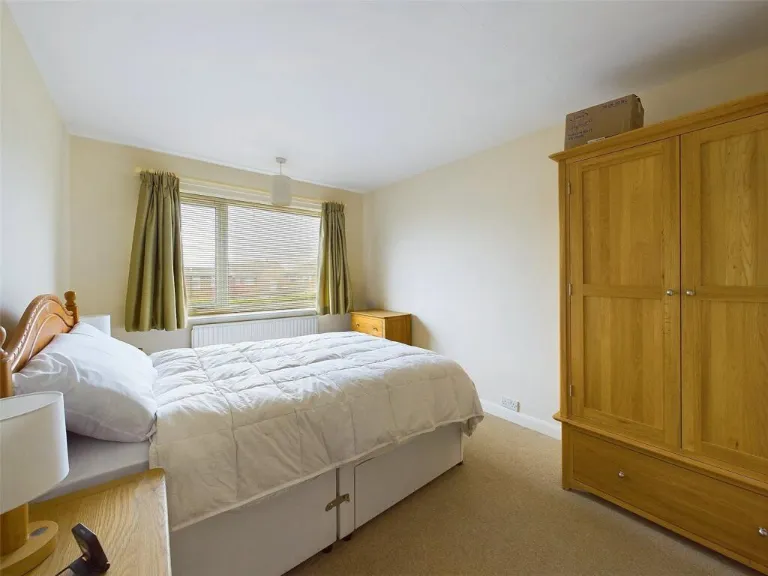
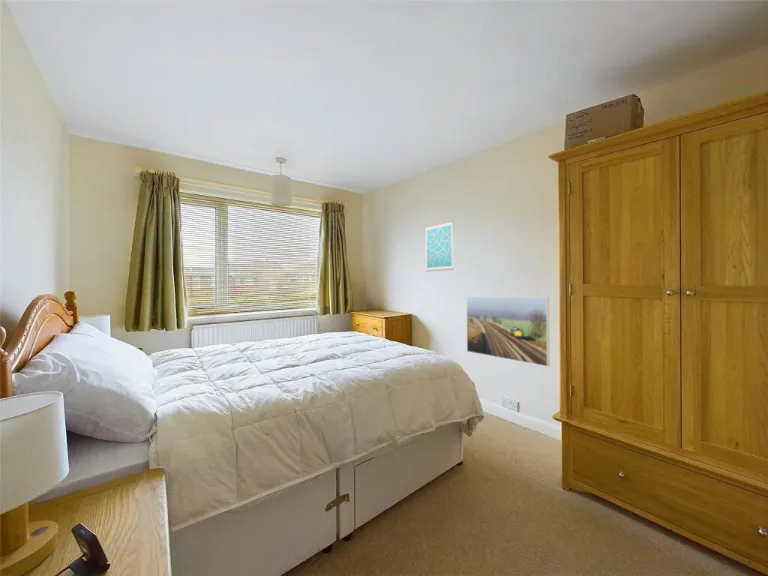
+ wall art [424,220,454,272]
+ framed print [465,295,550,368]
